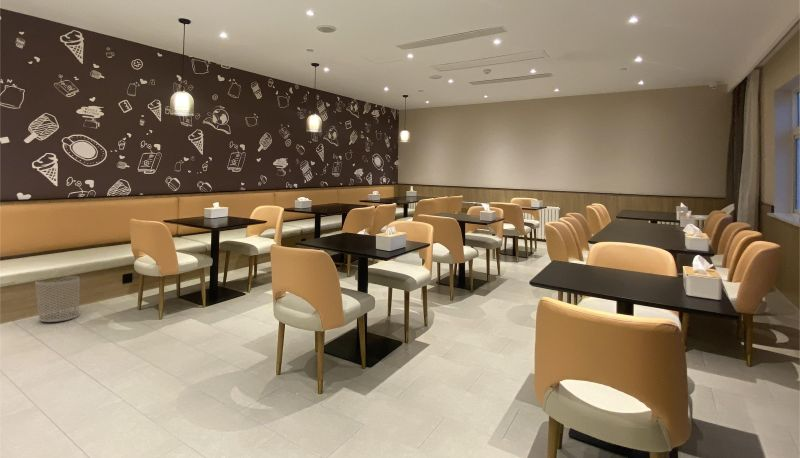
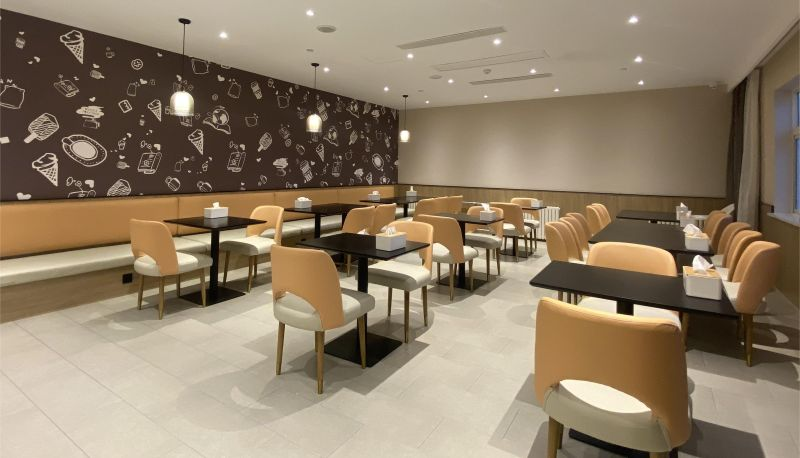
- waste bin [34,275,81,323]
